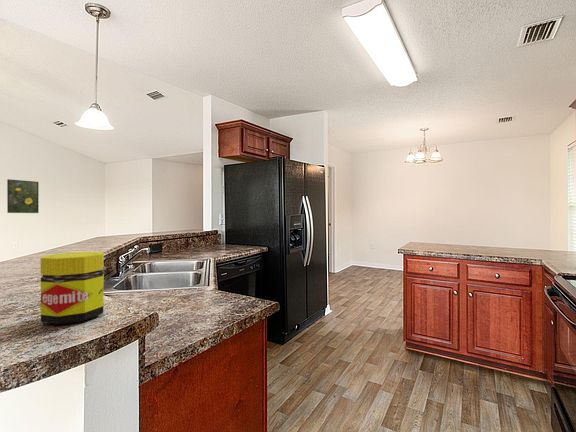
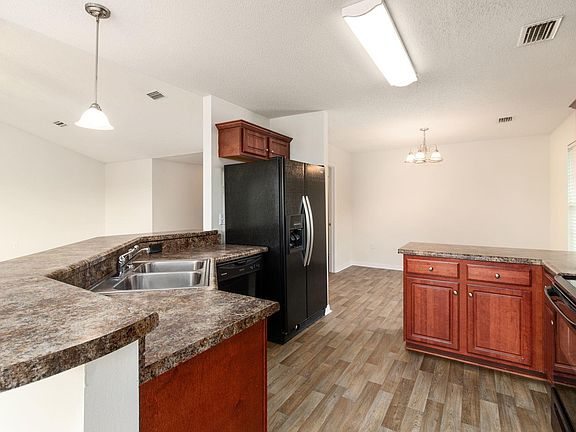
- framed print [6,178,40,214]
- jar [40,251,105,325]
